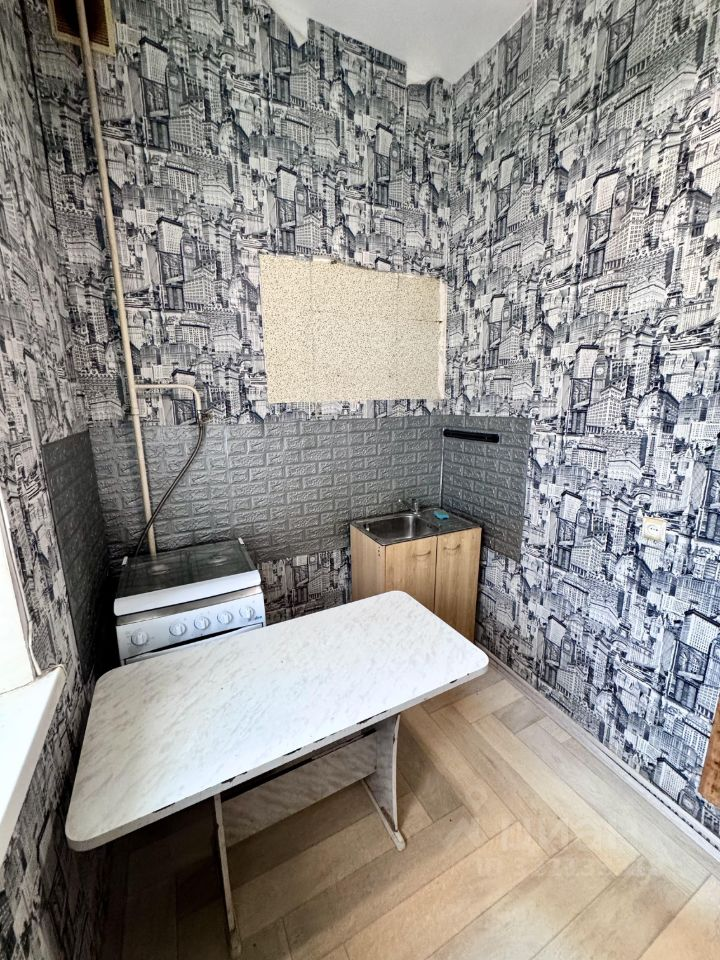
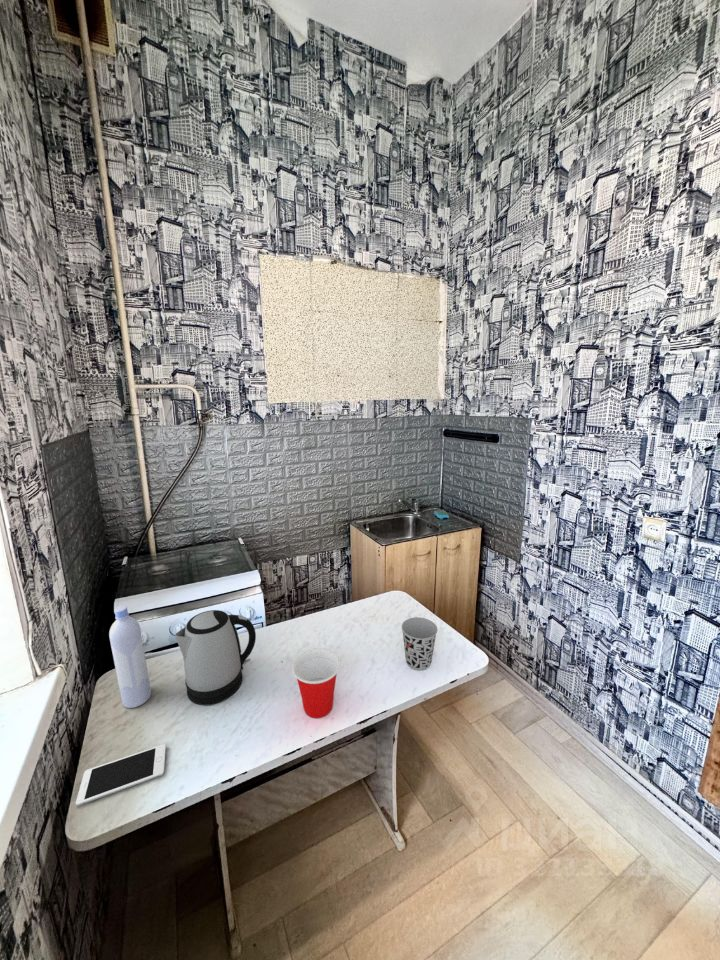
+ kettle [174,609,257,706]
+ cup [291,647,342,719]
+ cell phone [75,743,167,807]
+ cup [401,616,438,671]
+ bottle [108,605,152,709]
